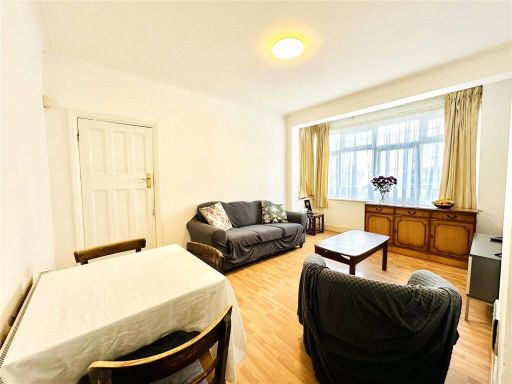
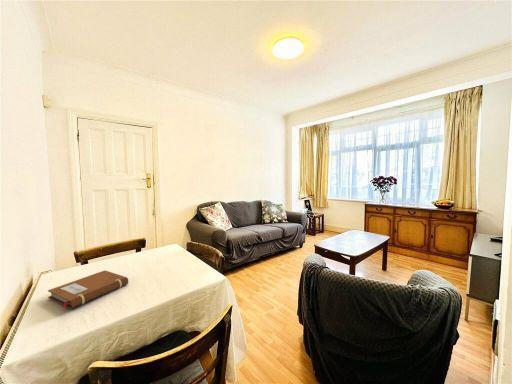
+ notebook [47,270,129,310]
